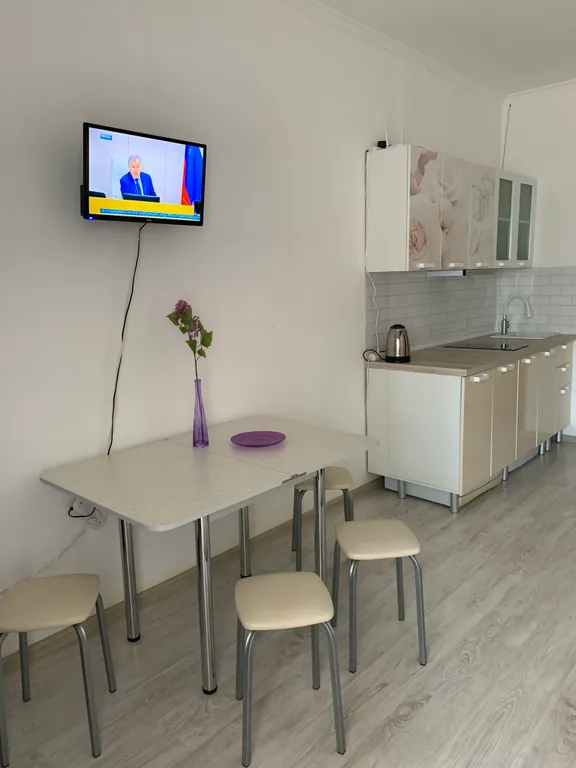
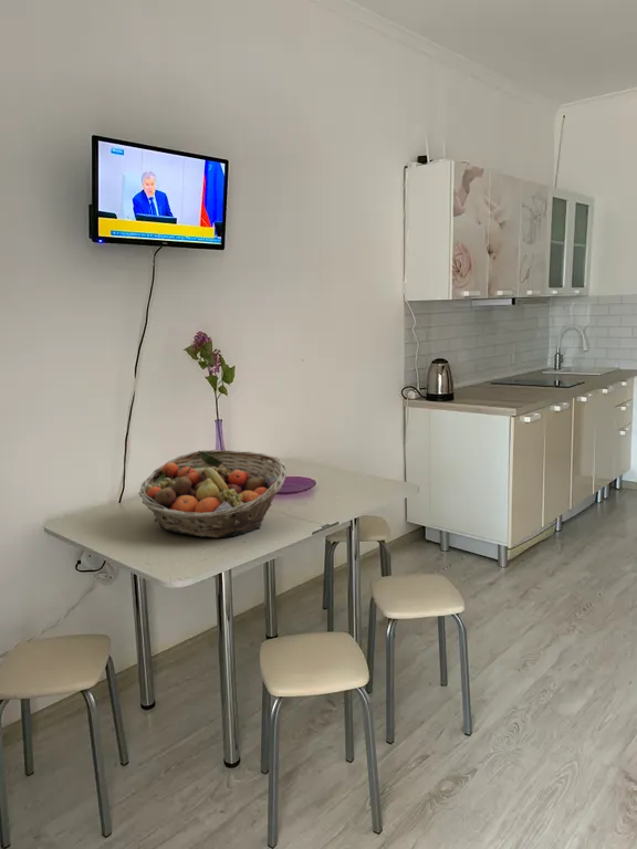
+ fruit basket [138,449,288,538]
